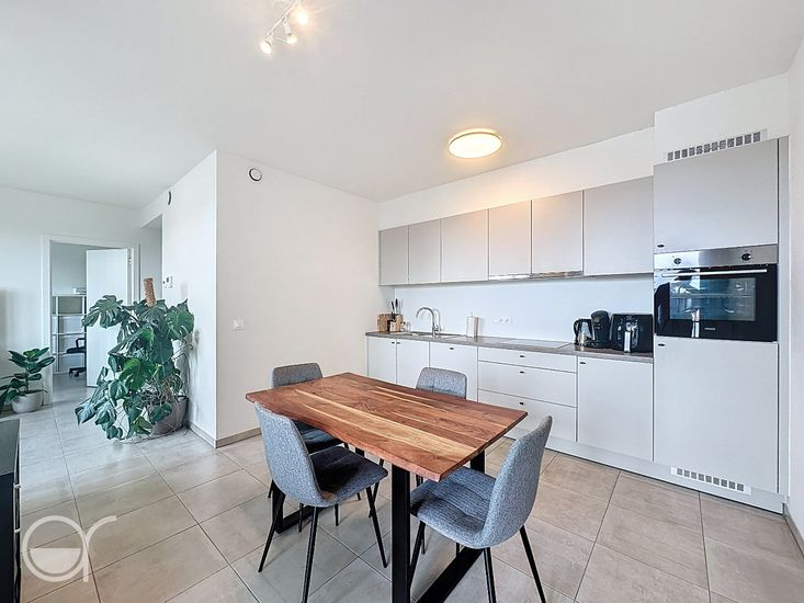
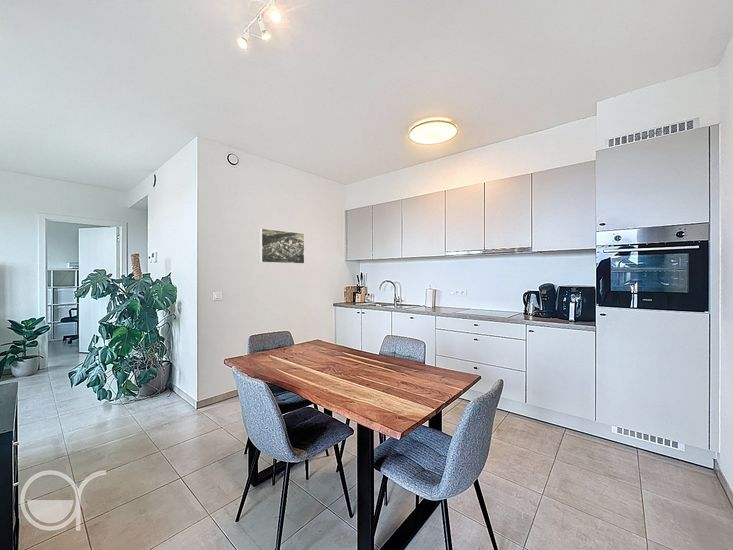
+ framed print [259,227,305,265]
